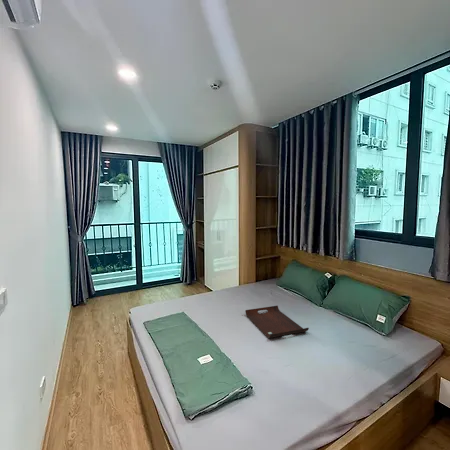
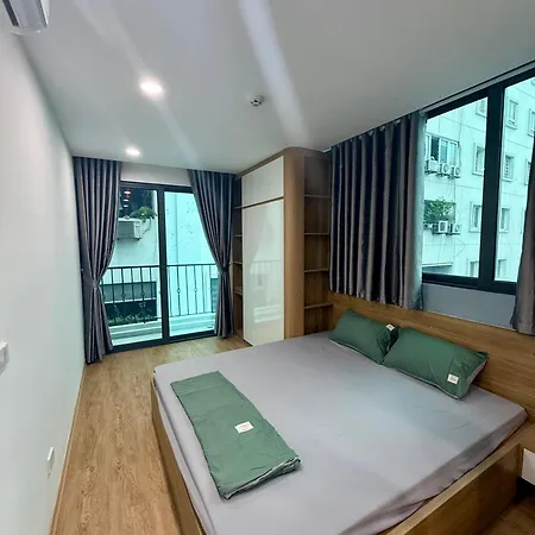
- serving tray [244,305,310,339]
